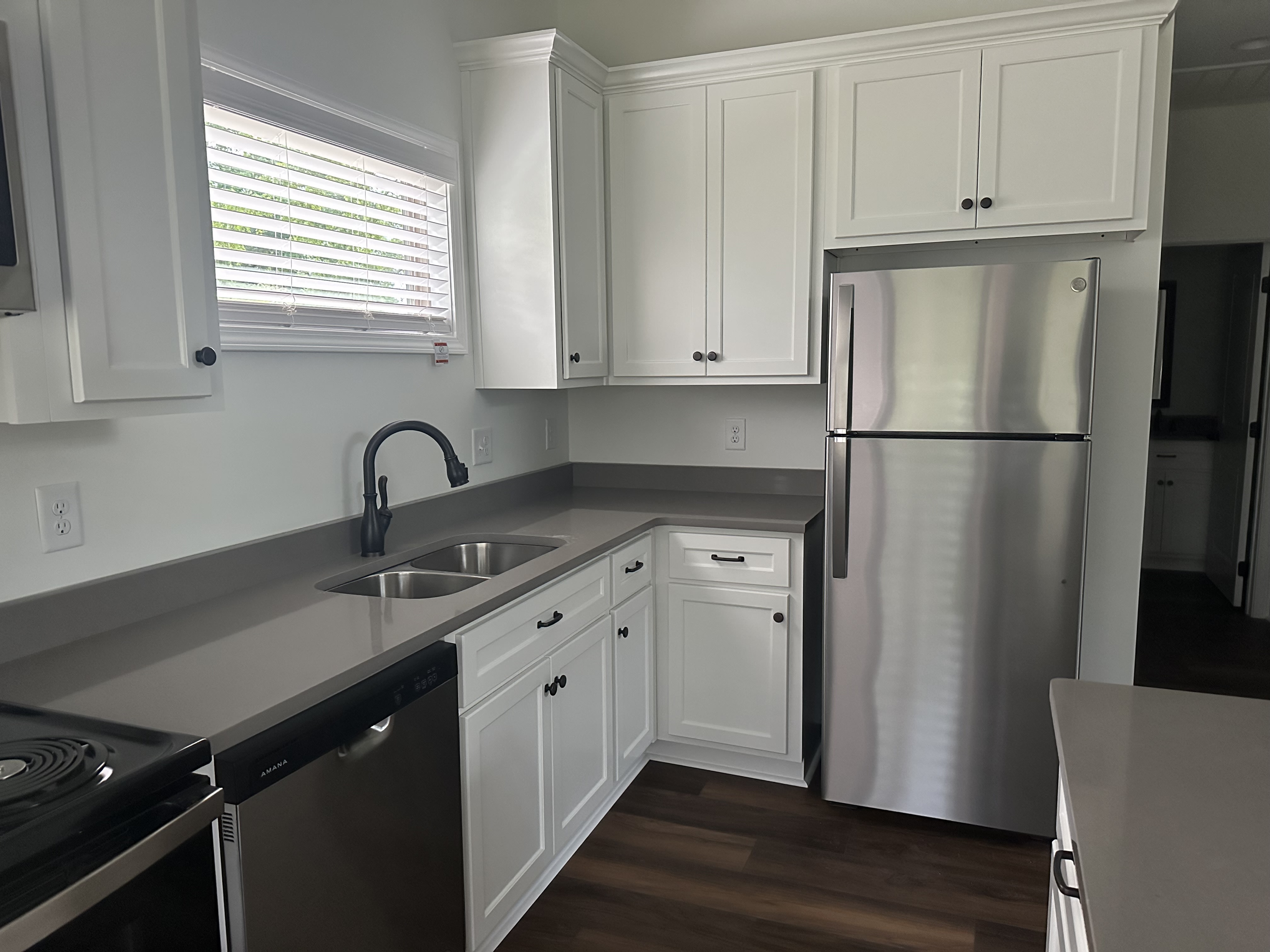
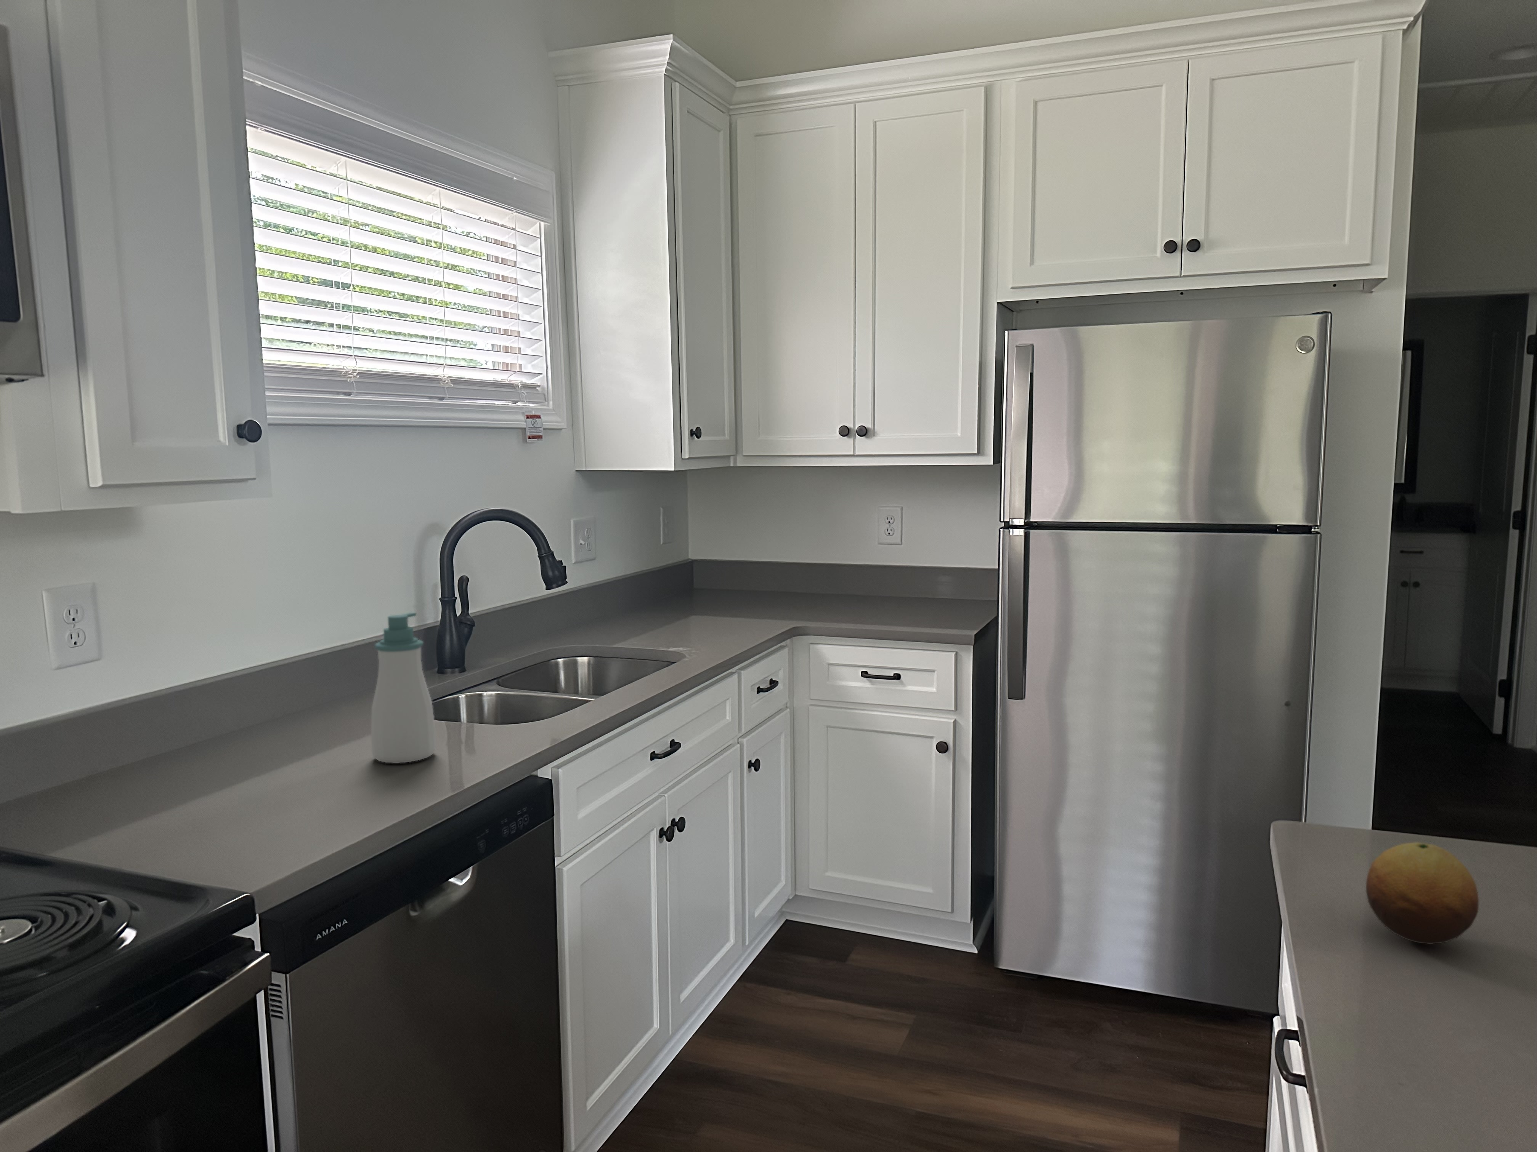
+ soap bottle [370,612,436,764]
+ fruit [1365,842,1479,944]
